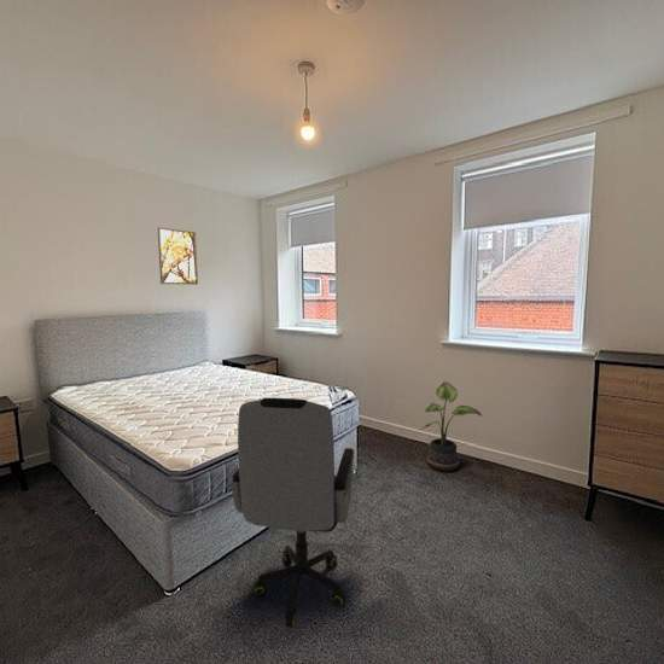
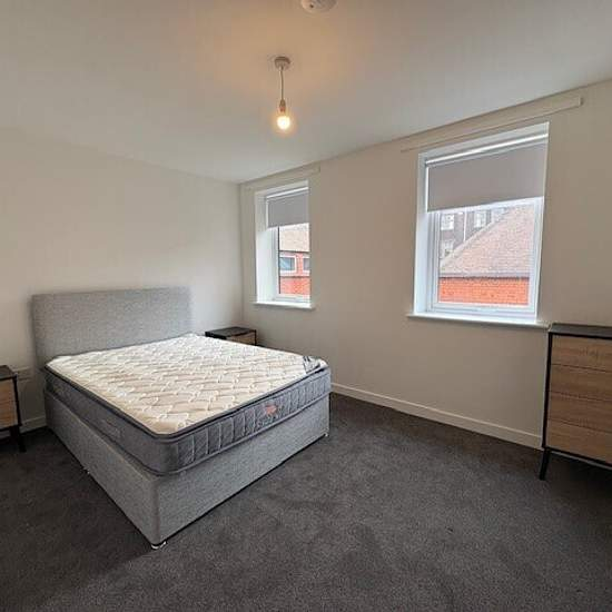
- office chair [231,397,355,629]
- potted plant [419,380,483,472]
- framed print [157,226,199,286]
